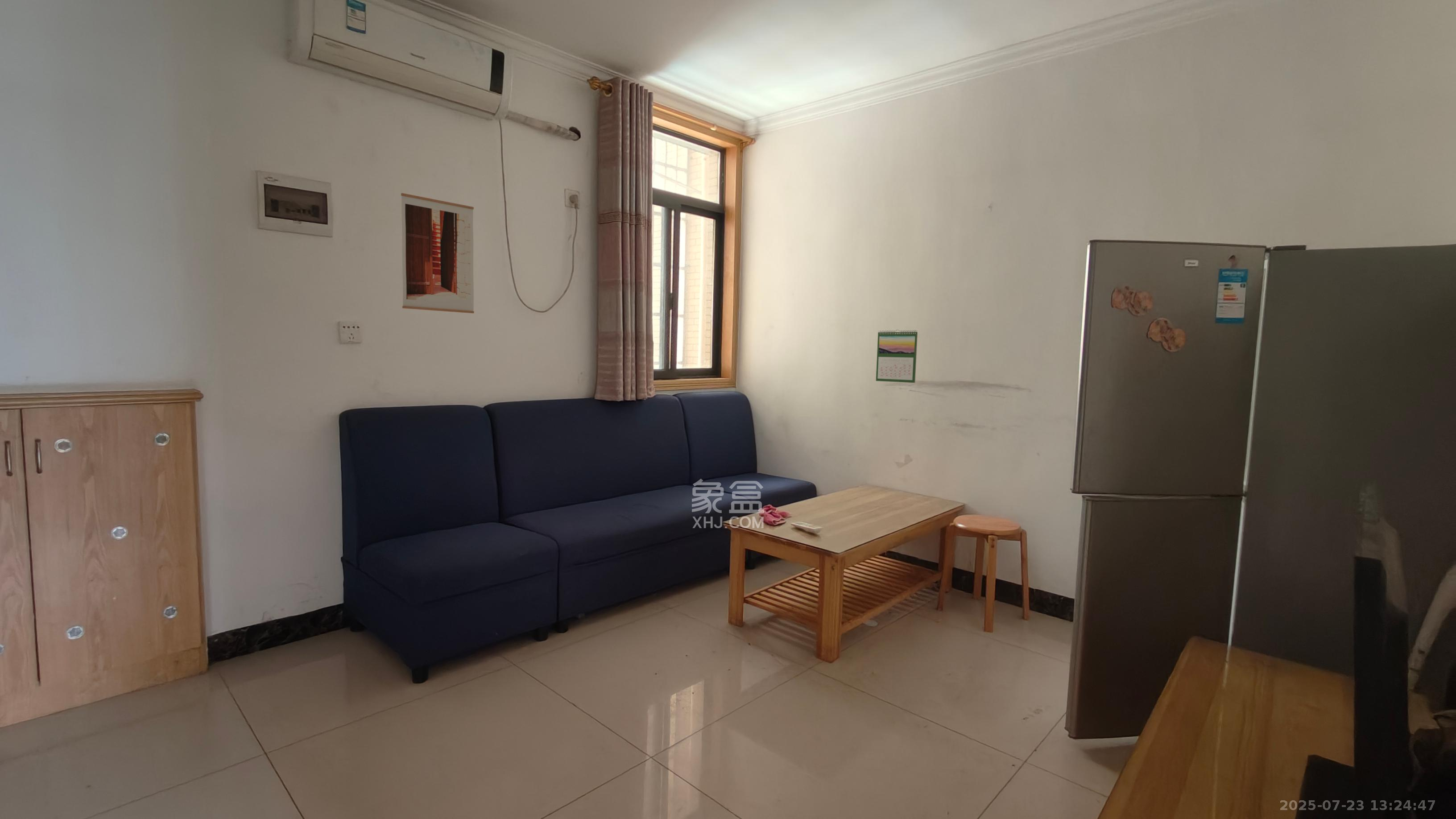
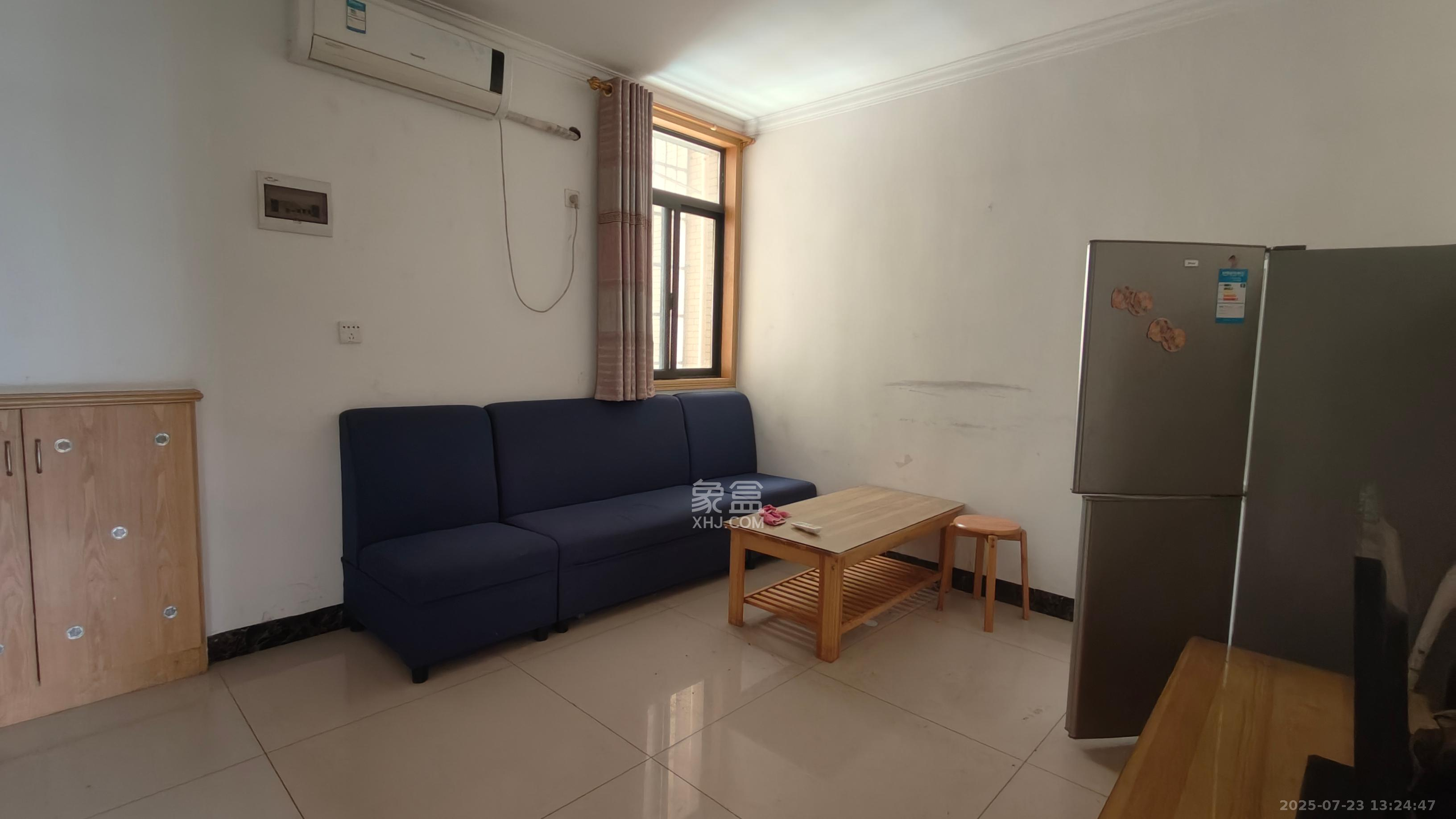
- calendar [876,329,918,383]
- wall art [401,193,475,314]
